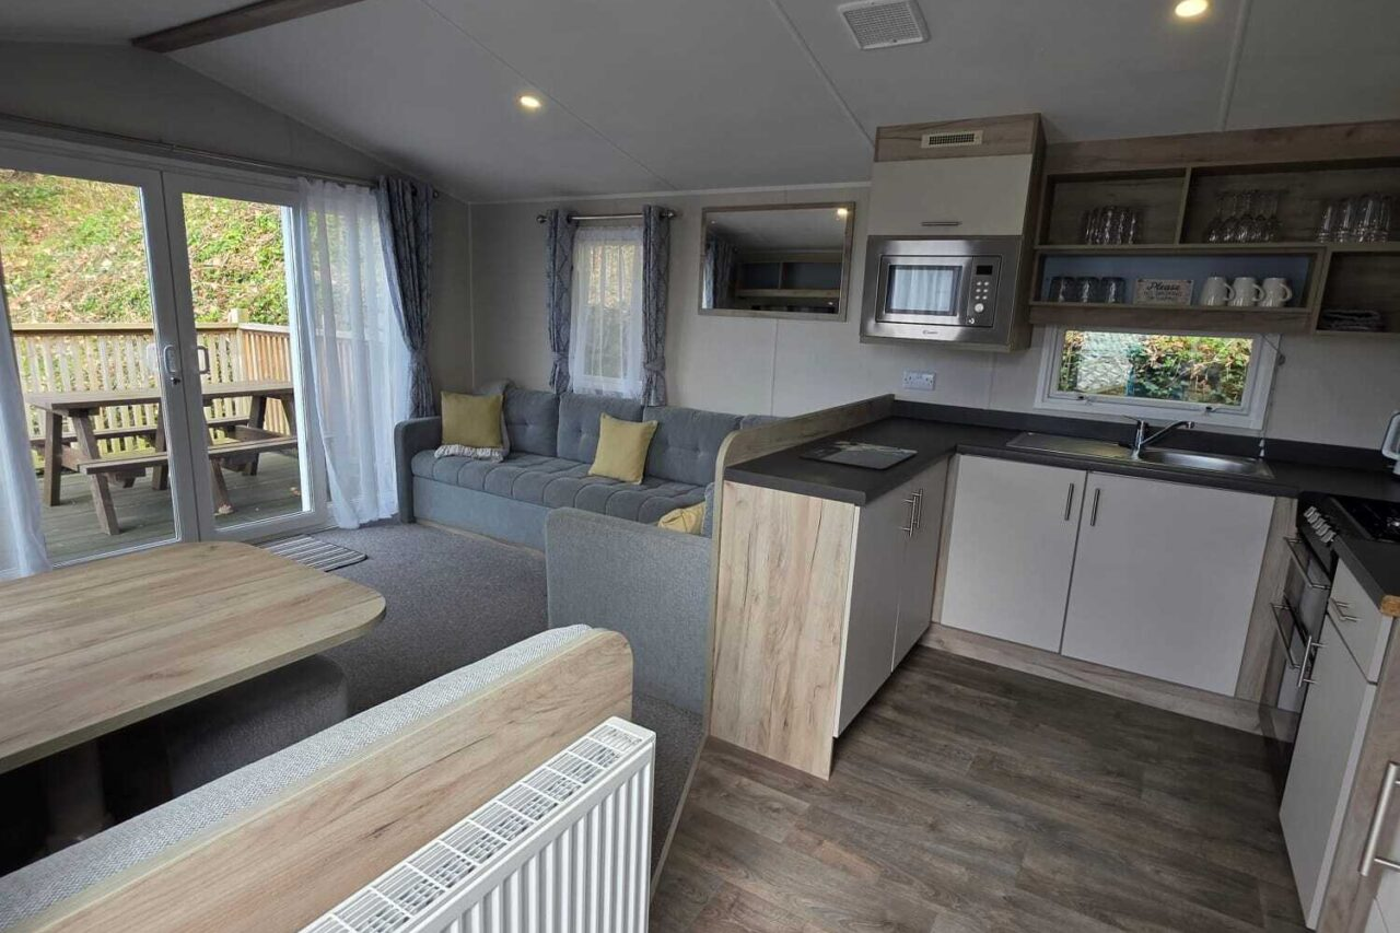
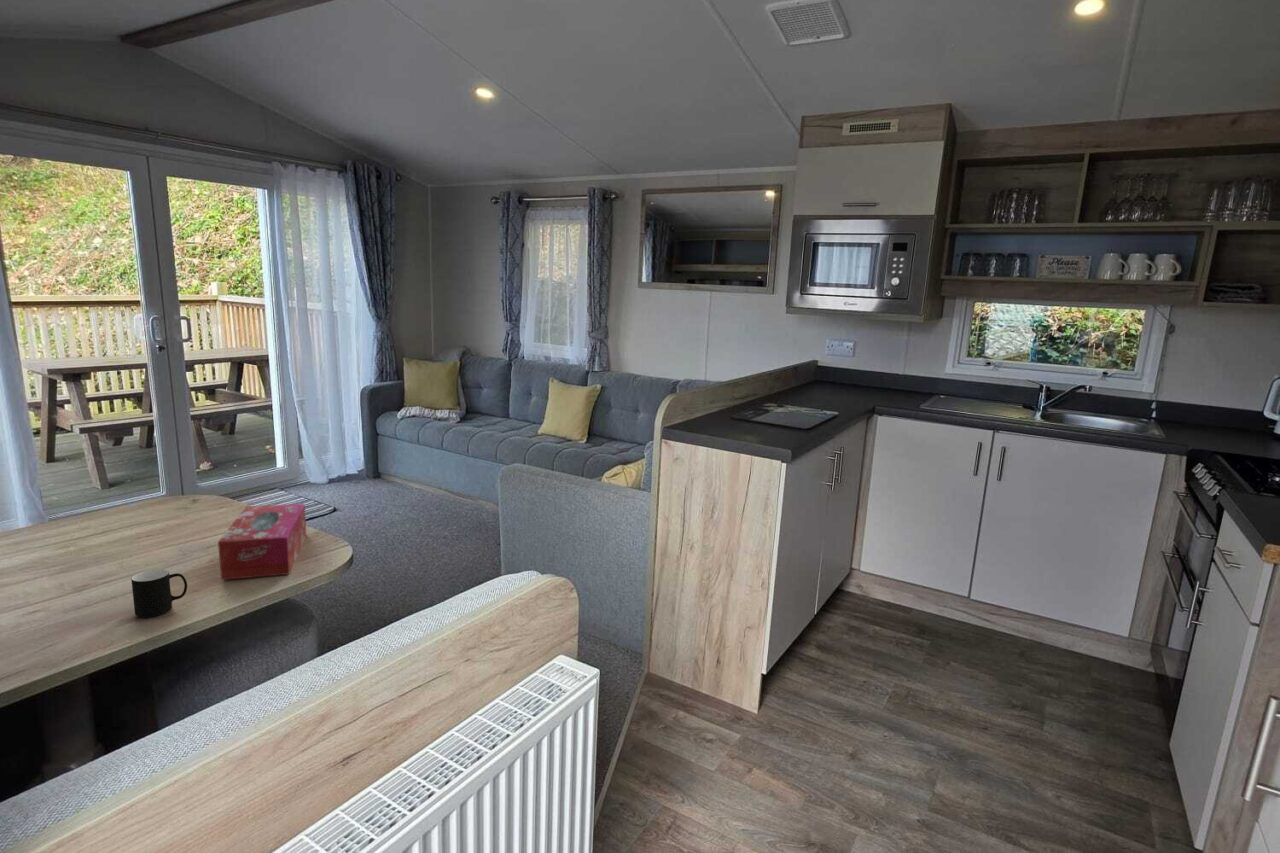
+ cup [130,568,188,618]
+ tissue box [217,503,307,581]
